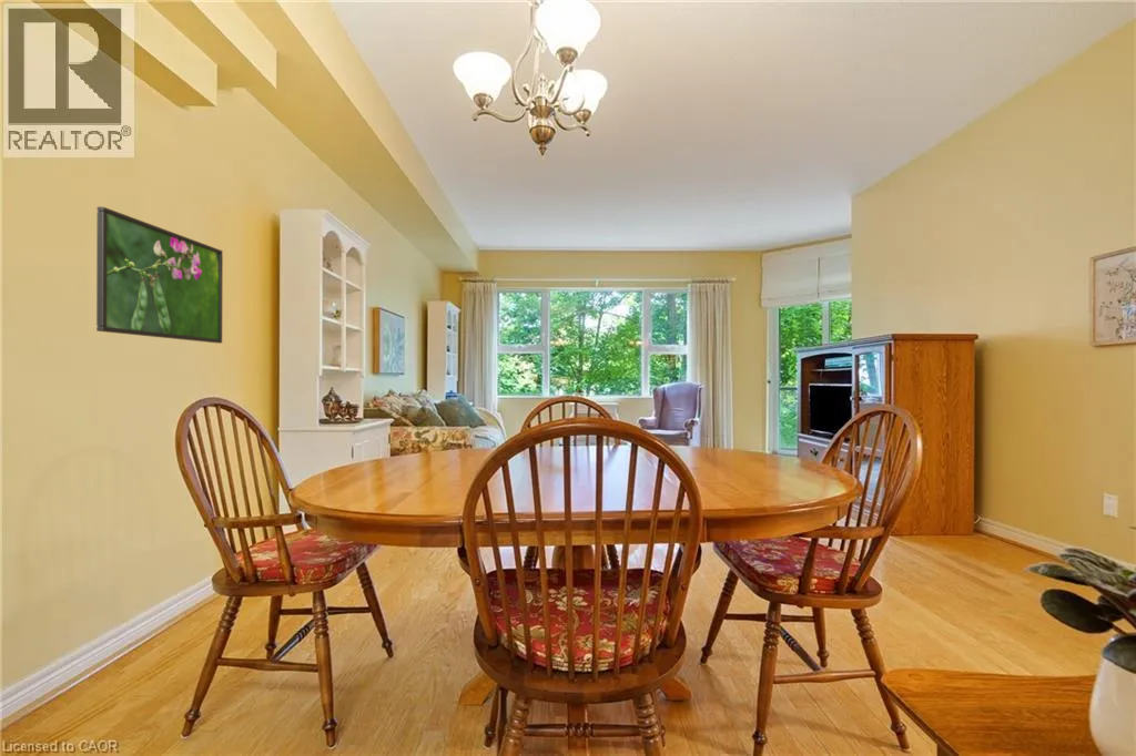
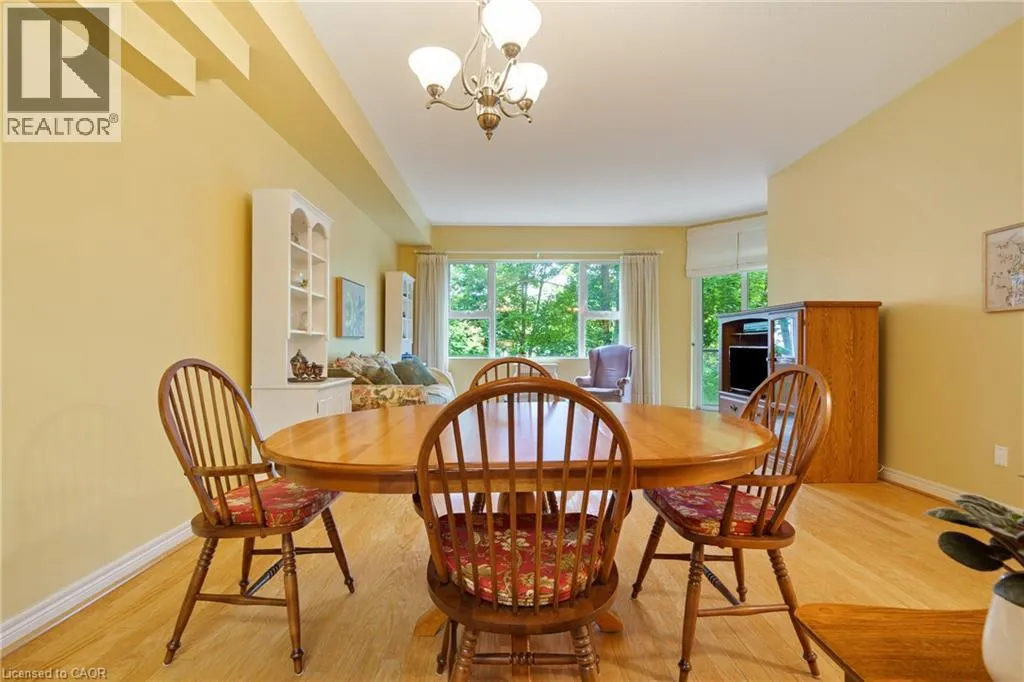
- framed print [95,206,224,345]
